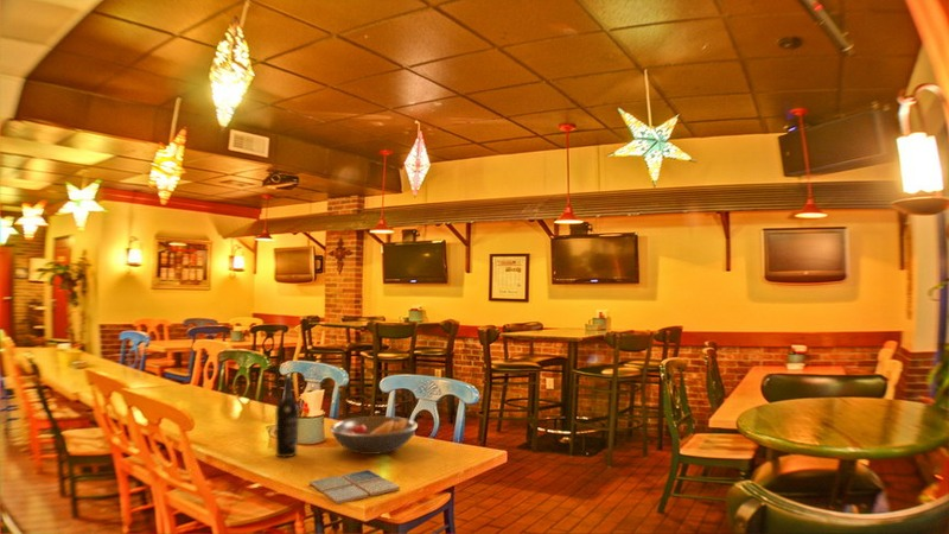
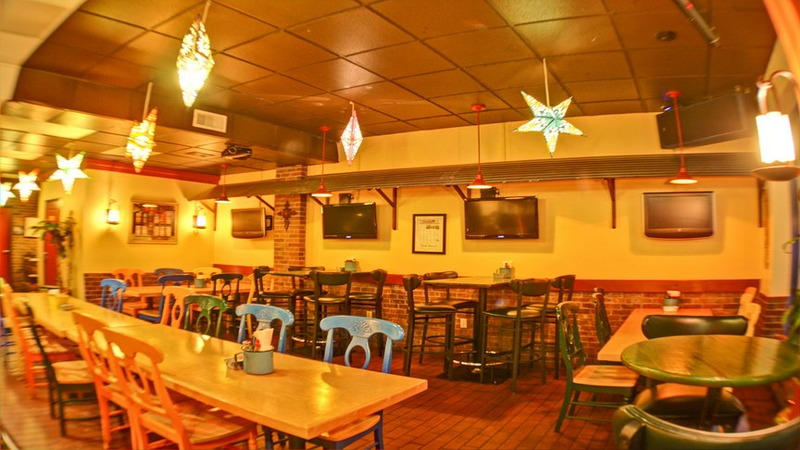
- wine bottle [274,375,300,458]
- drink coaster [308,469,401,506]
- fruit bowl [329,415,419,456]
